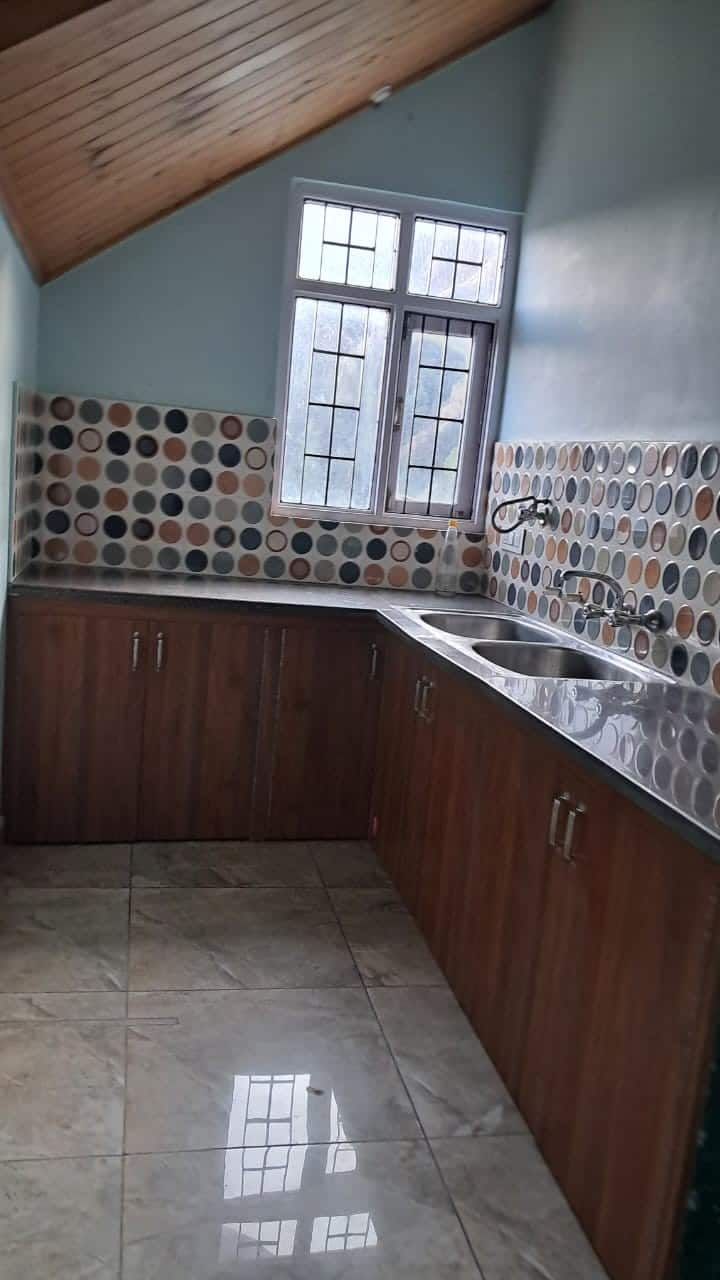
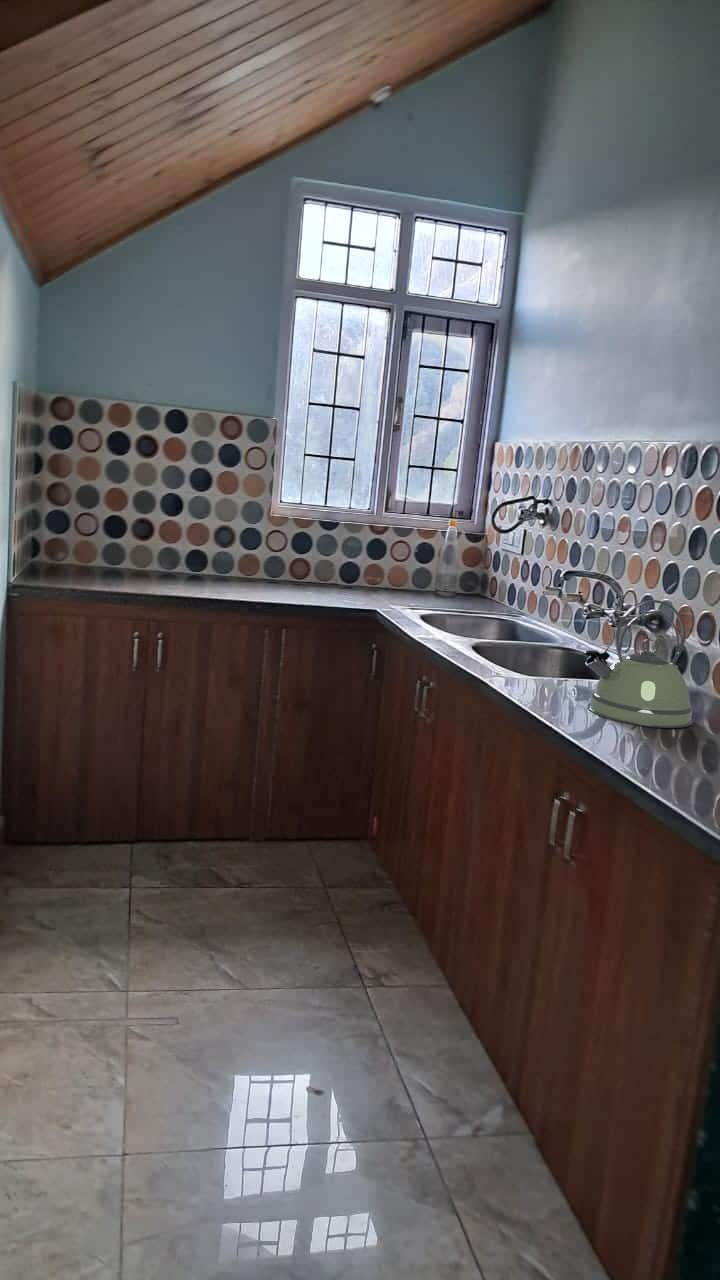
+ kettle [584,599,693,729]
